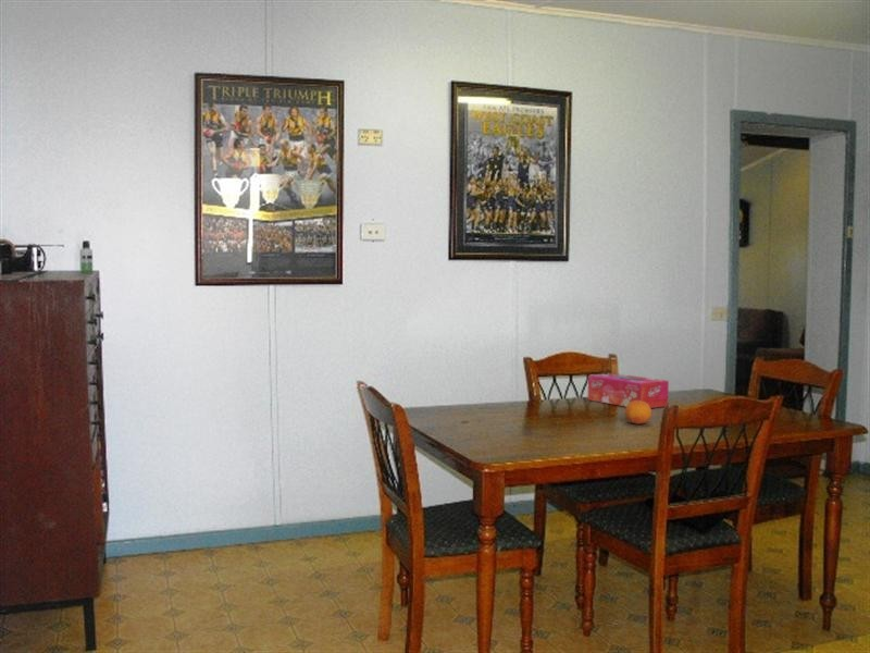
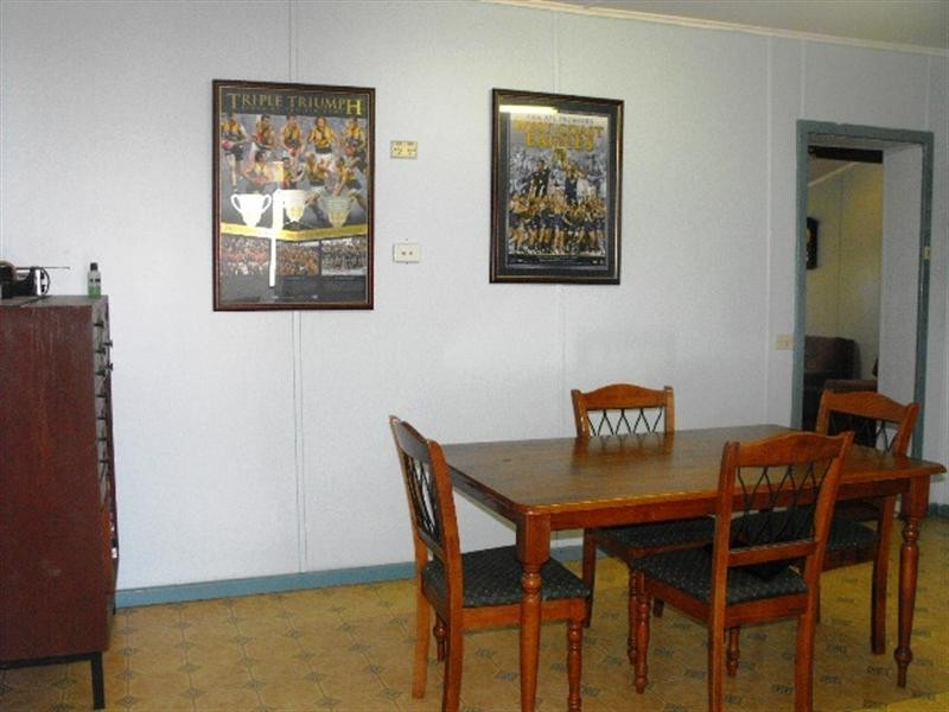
- tissue box [587,372,670,409]
- fruit [624,401,652,424]
